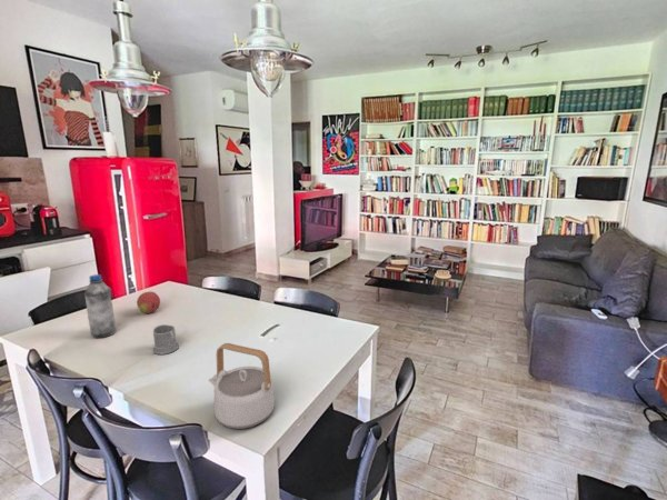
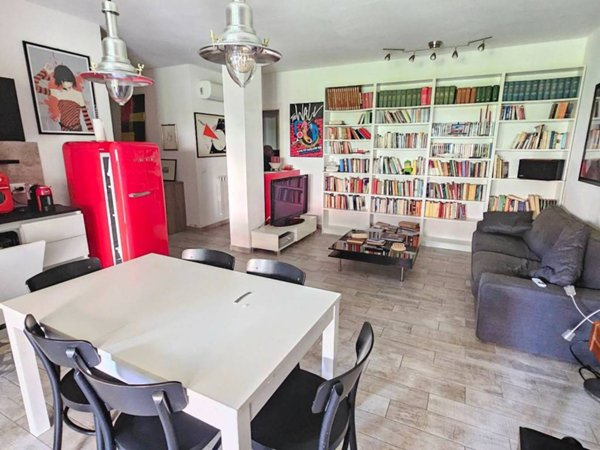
- fruit [136,291,161,314]
- mug [152,323,179,356]
- teapot [208,342,276,430]
- water bottle [83,273,117,339]
